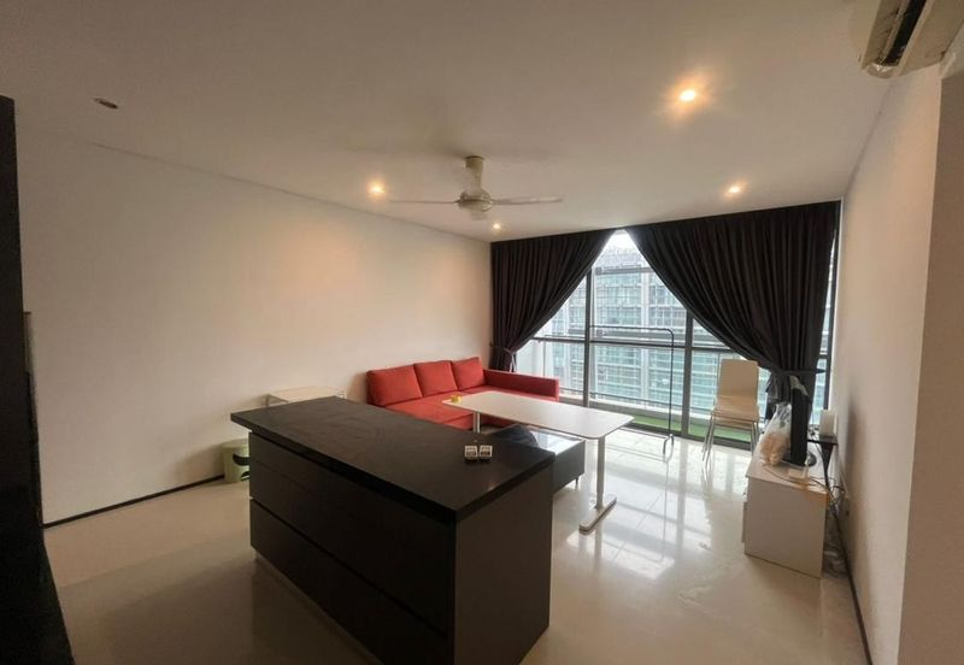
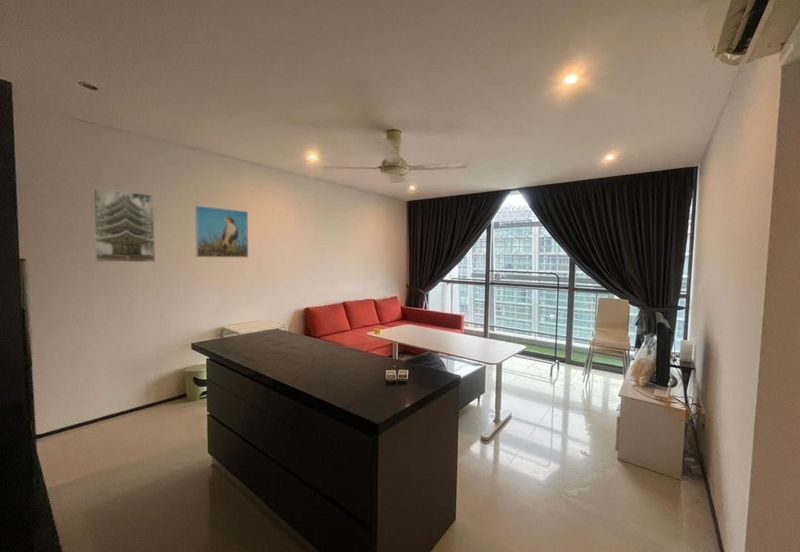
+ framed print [194,205,249,258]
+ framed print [92,187,156,263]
